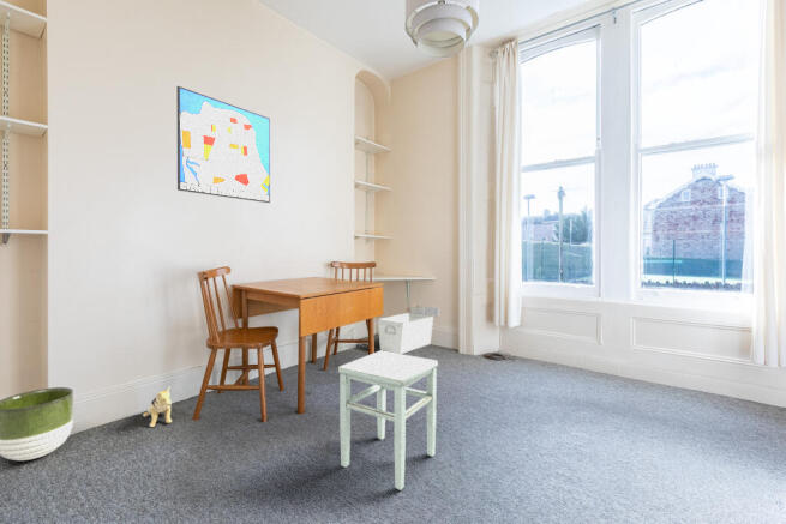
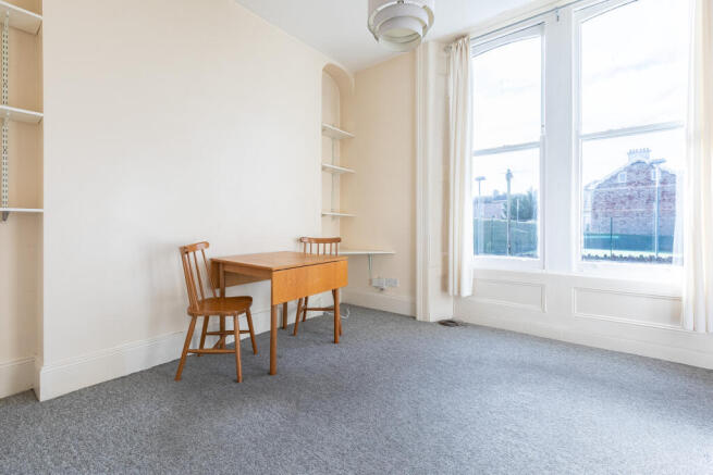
- wall art [175,85,271,204]
- stool [337,350,439,492]
- plush toy [142,385,173,428]
- storage bin [376,312,434,355]
- planter [0,386,74,462]
